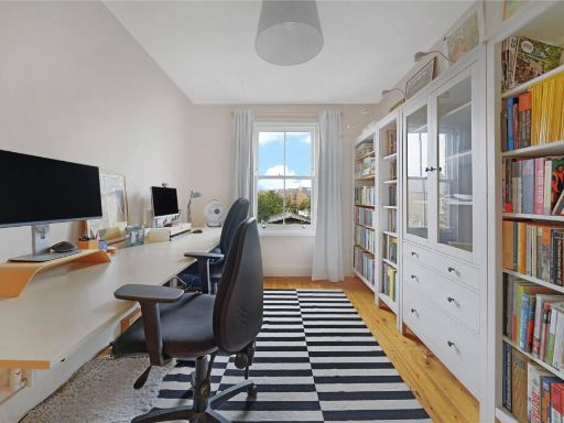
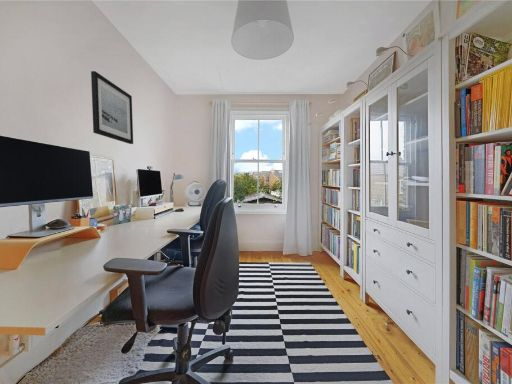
+ wall art [90,70,134,145]
